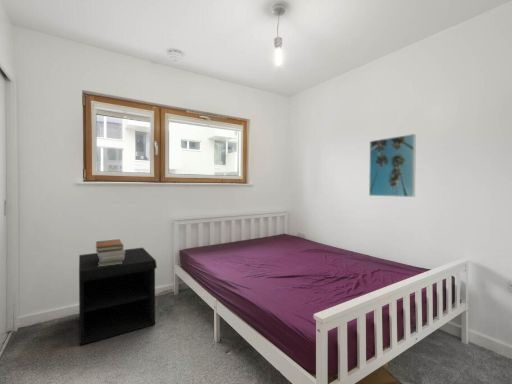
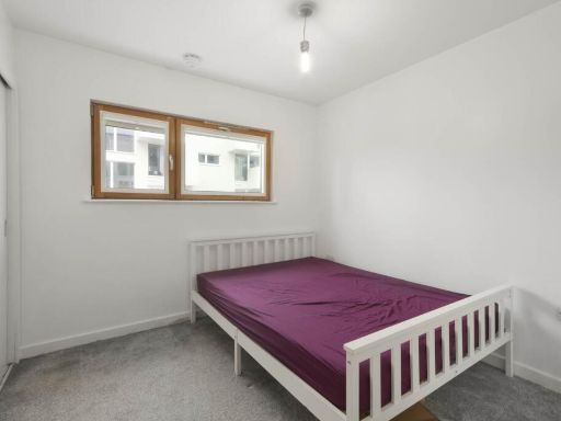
- nightstand [78,247,158,346]
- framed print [368,133,417,198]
- book stack [95,238,126,267]
